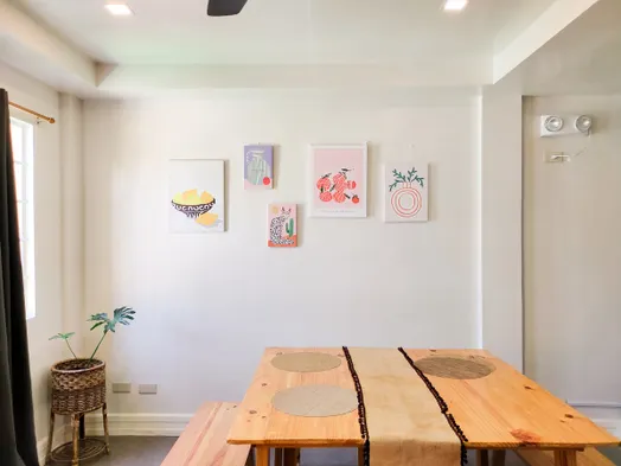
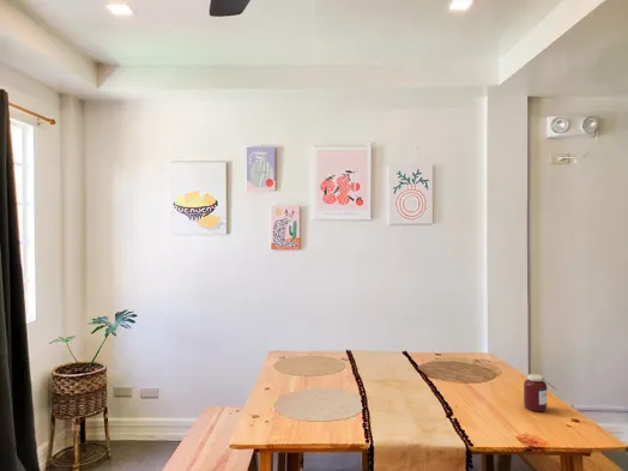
+ jar [523,373,560,412]
